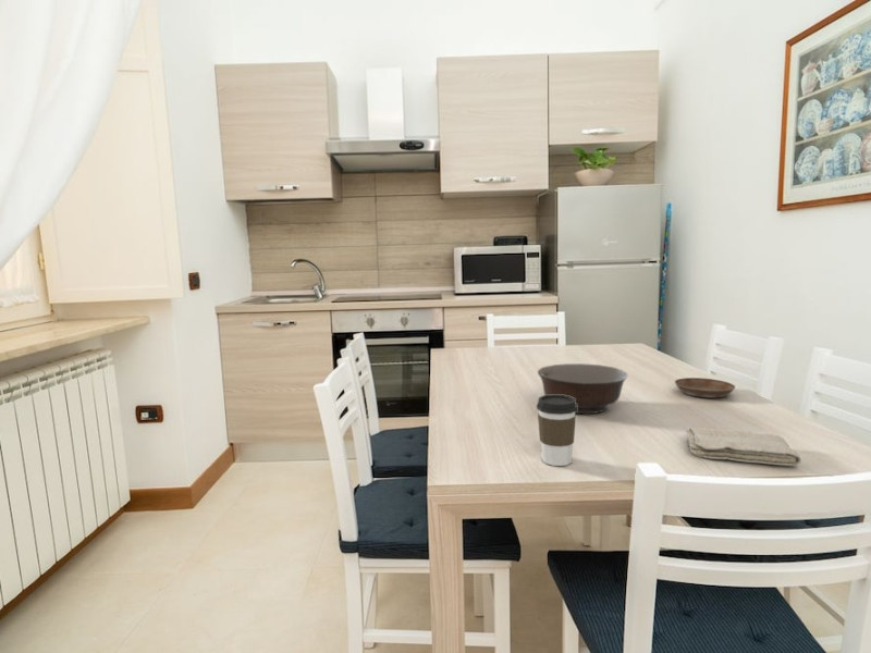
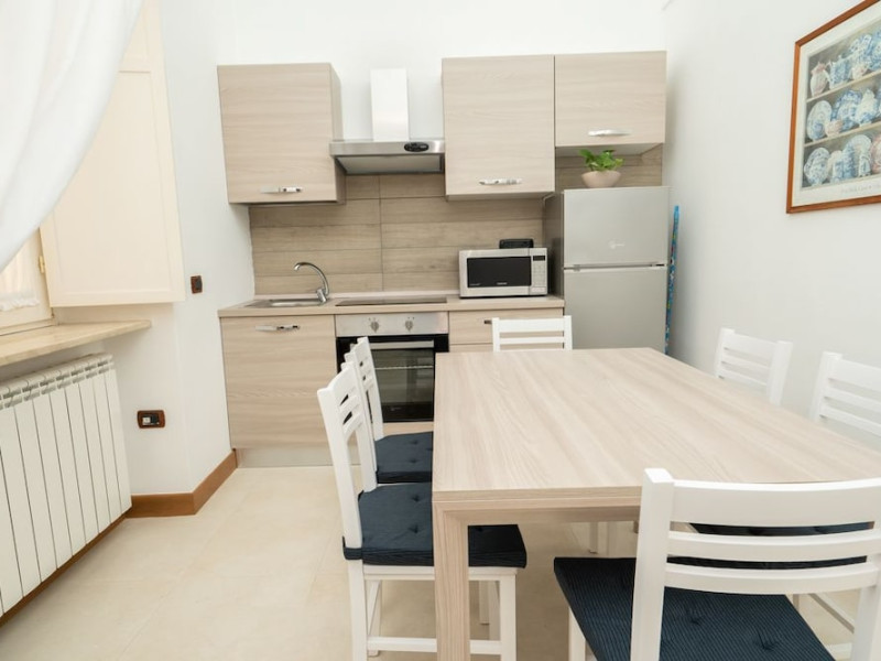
- bowl [537,362,629,415]
- coffee cup [536,395,577,467]
- saucer [674,377,736,399]
- washcloth [684,427,802,467]
